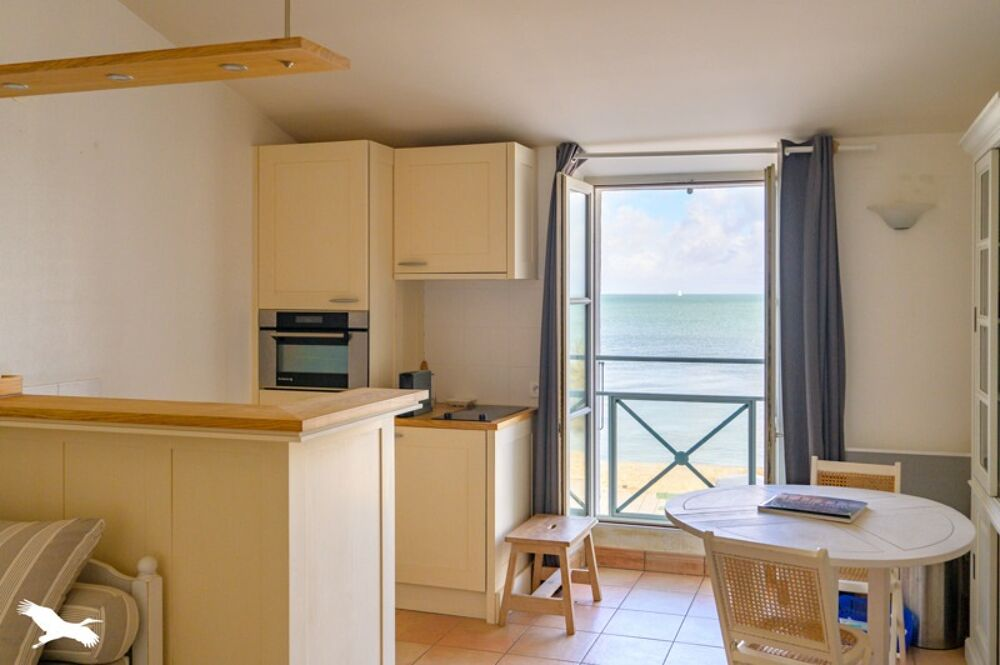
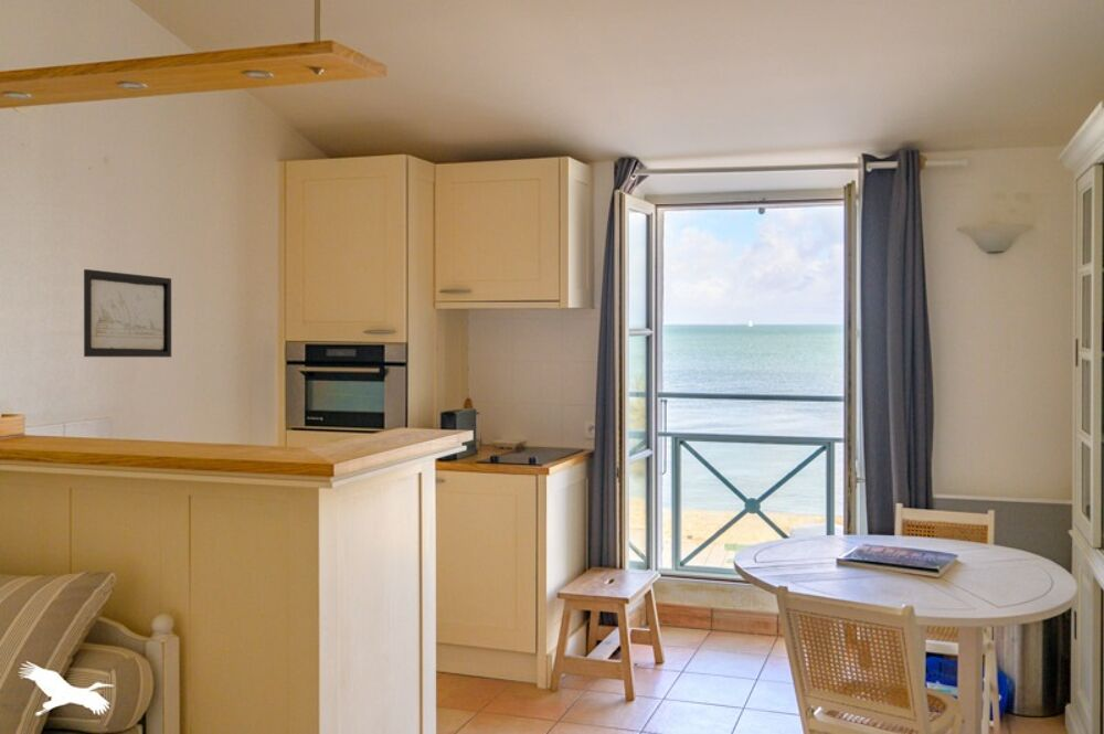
+ wall art [83,268,172,359]
